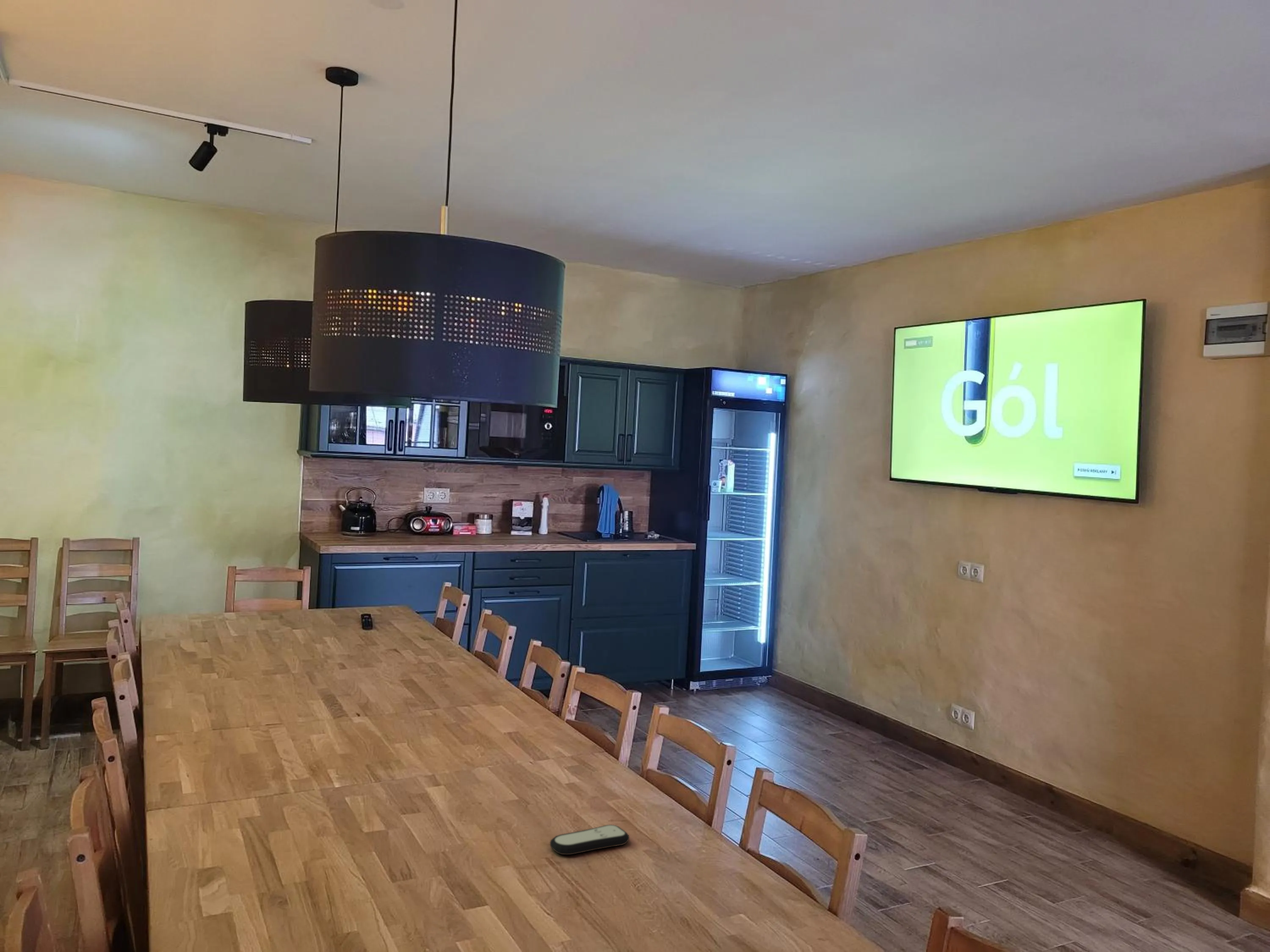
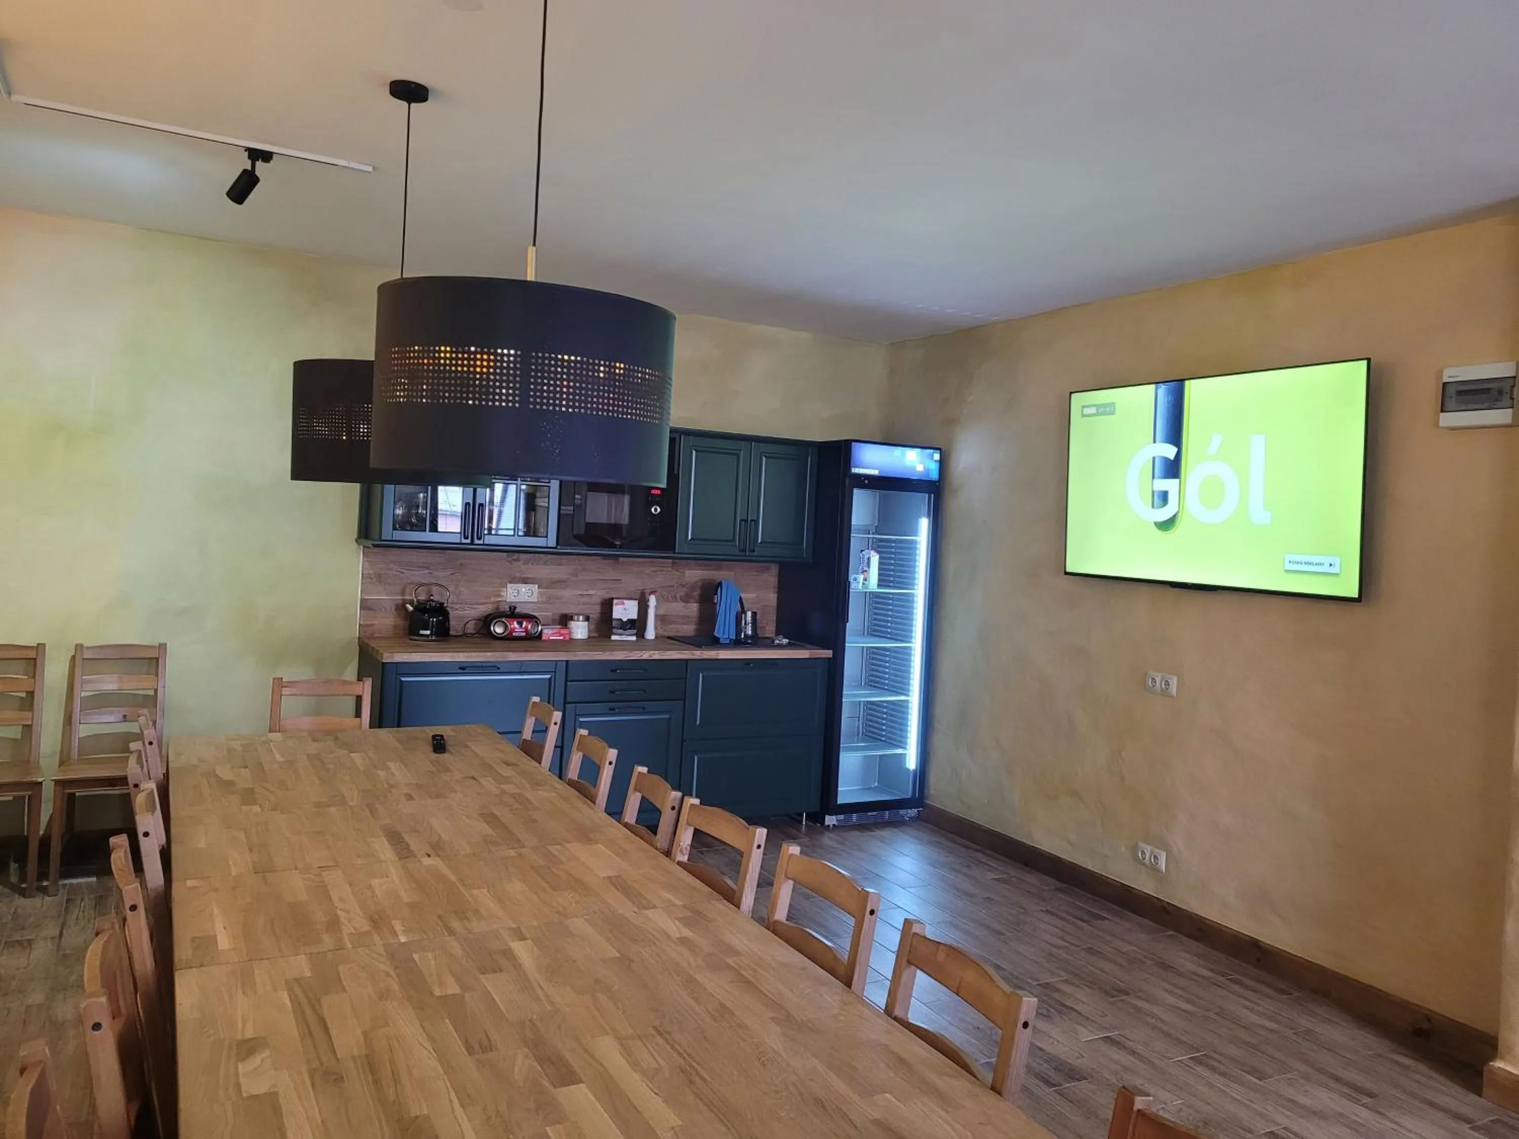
- remote control [549,824,630,856]
